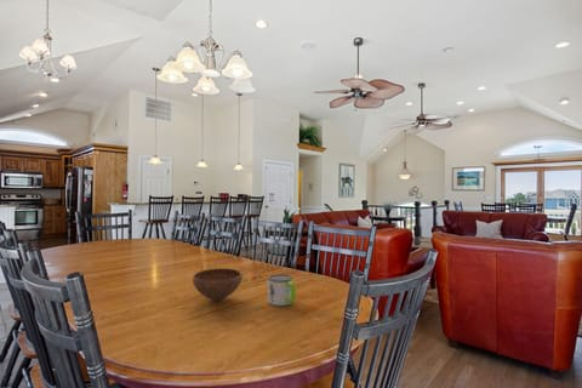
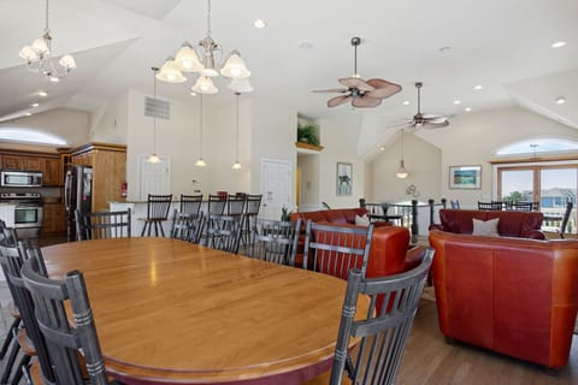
- mug [267,273,297,307]
- bowl [192,267,244,302]
